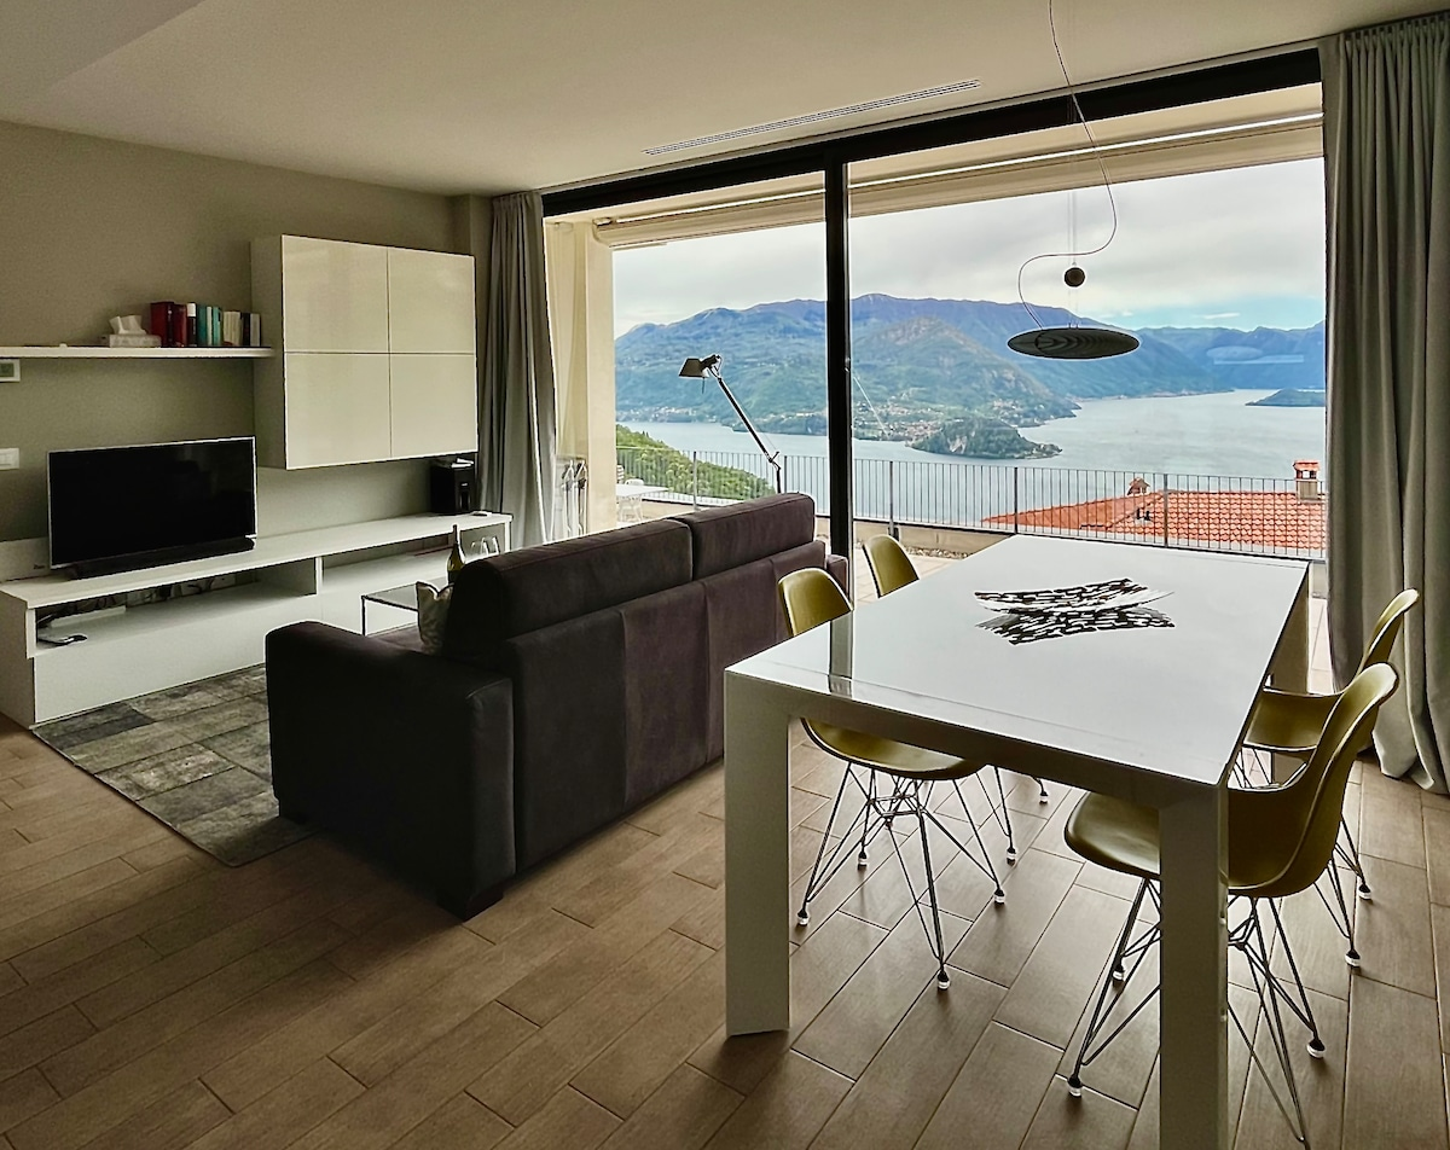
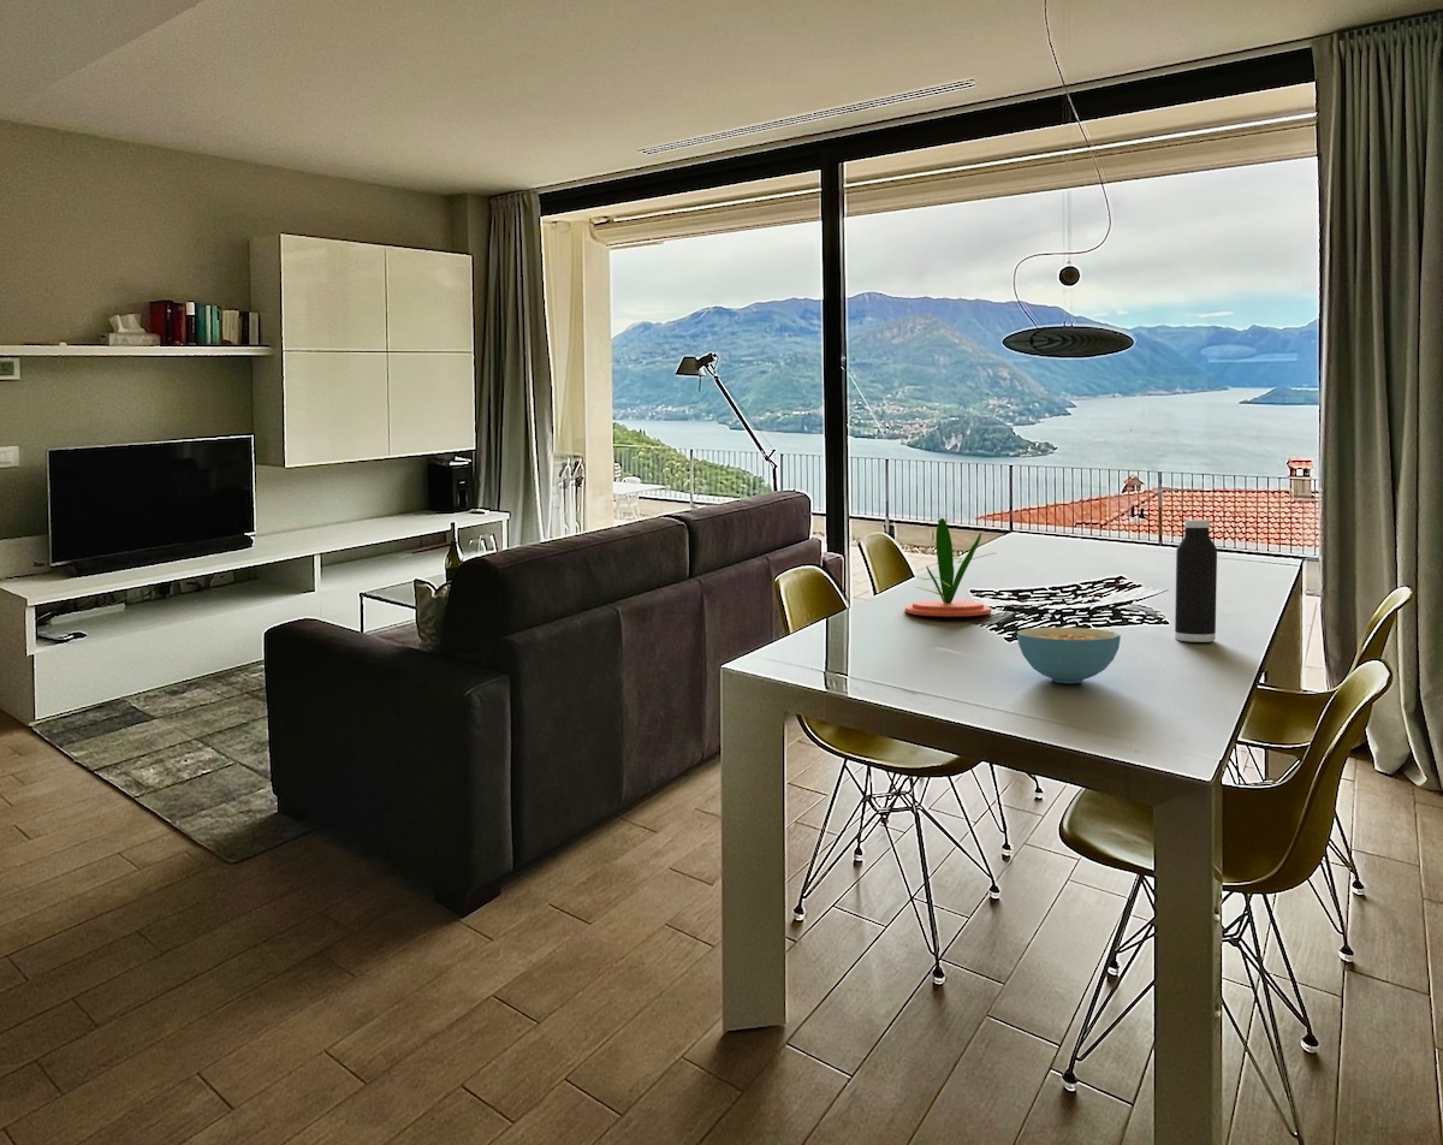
+ water bottle [1174,518,1218,643]
+ cereal bowl [1016,627,1122,684]
+ plant [904,517,998,617]
